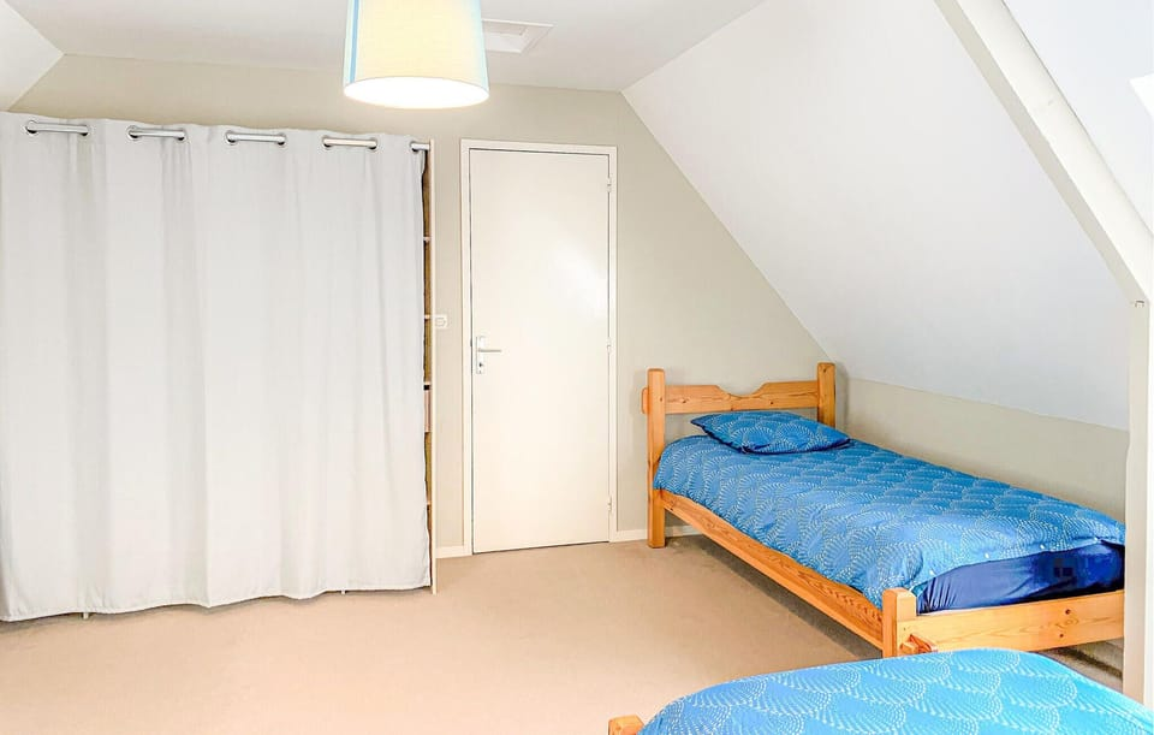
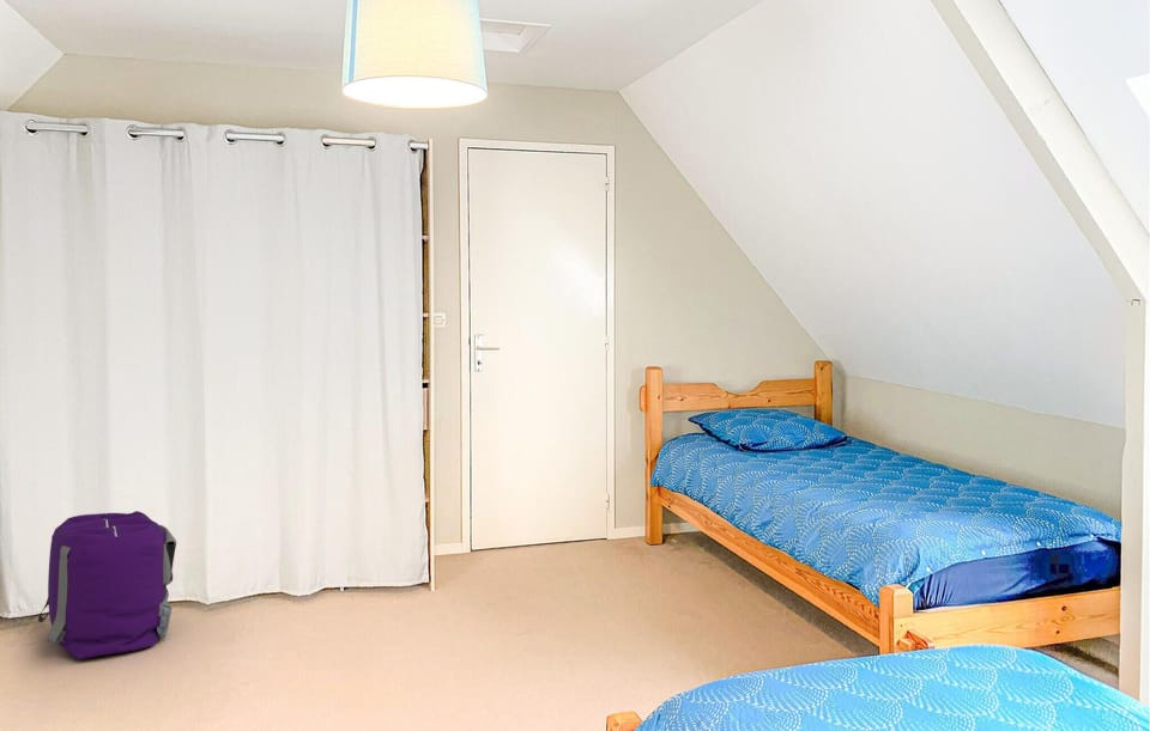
+ backpack [37,510,177,660]
